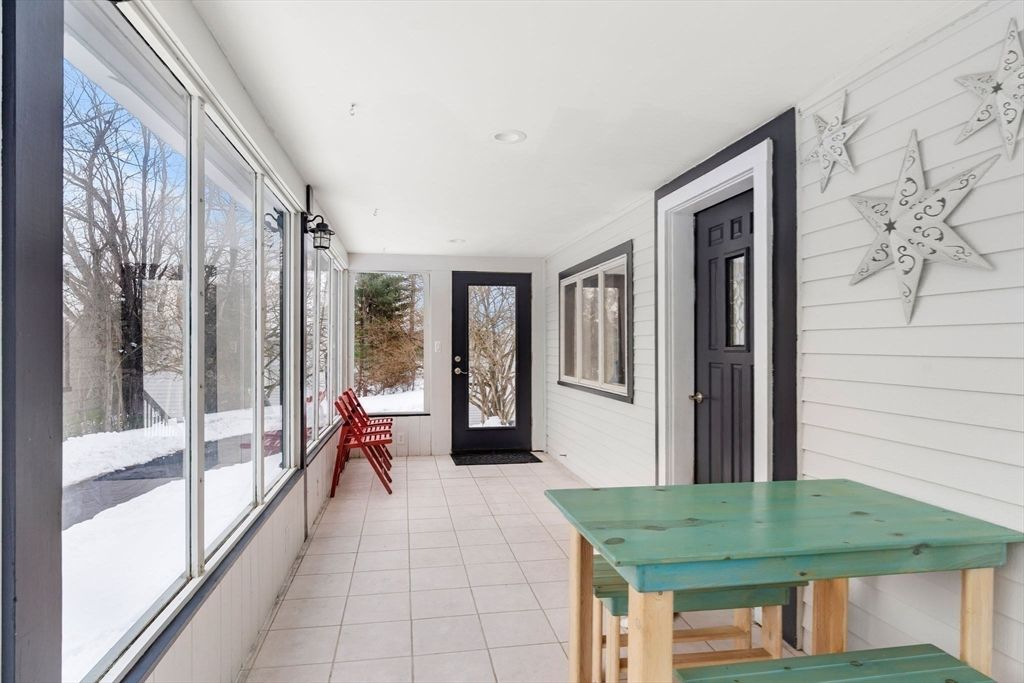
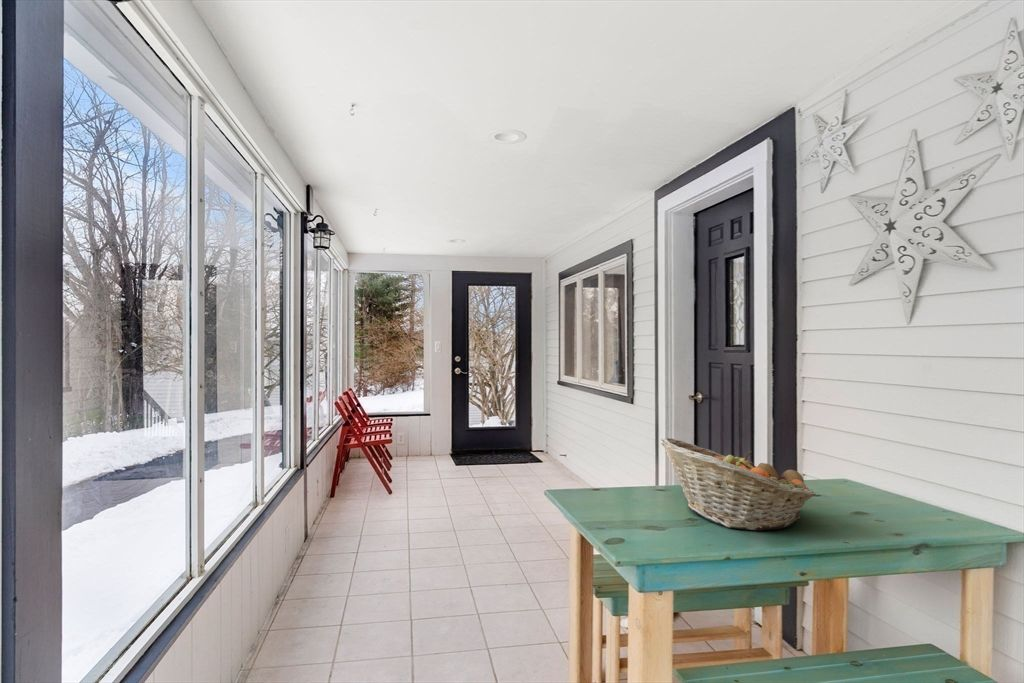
+ fruit basket [659,437,817,532]
